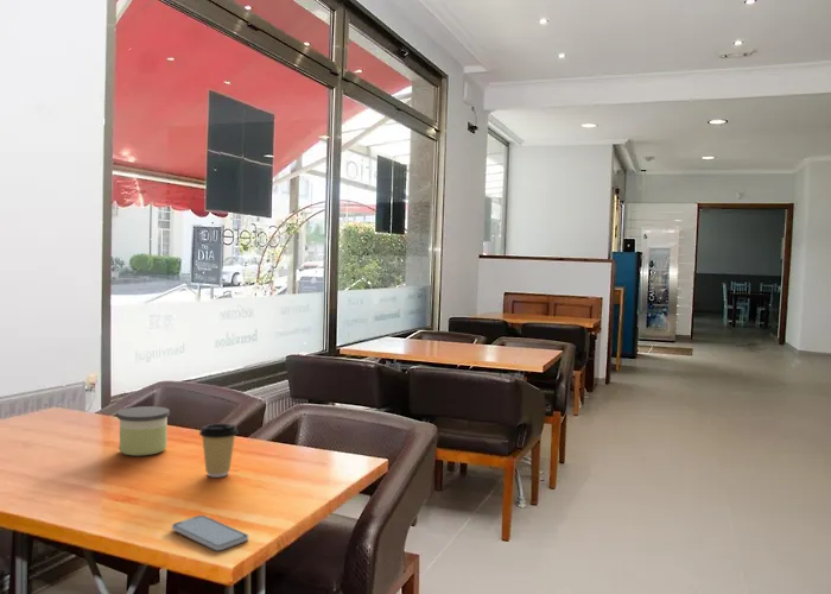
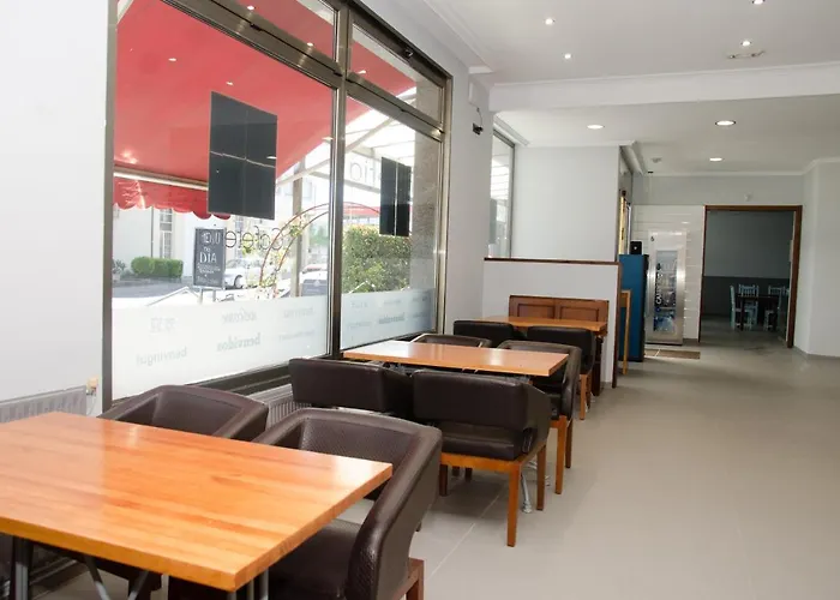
- smartphone [171,514,249,551]
- candle [116,405,171,457]
- coffee cup [198,422,239,479]
